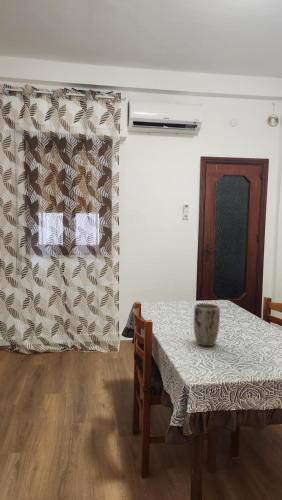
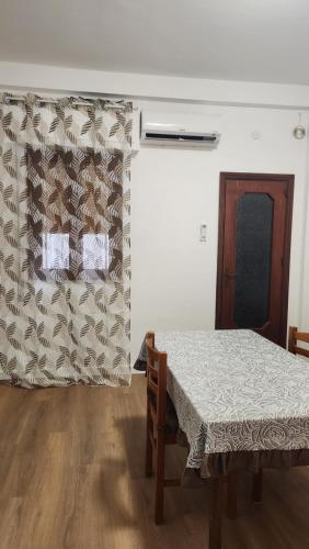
- plant pot [193,302,221,347]
